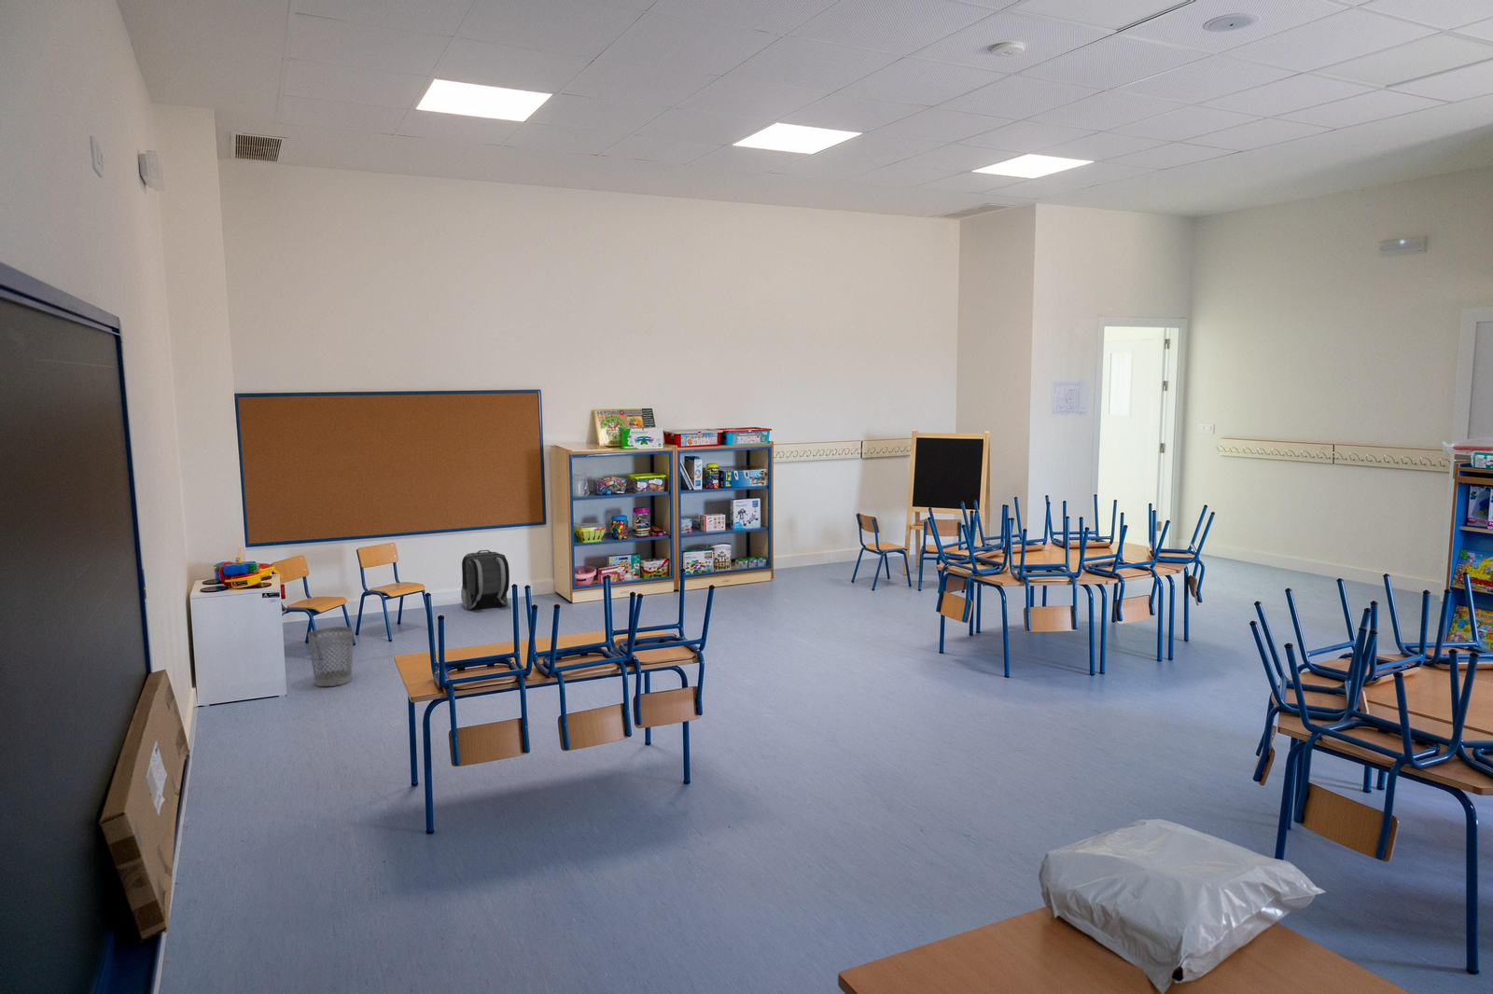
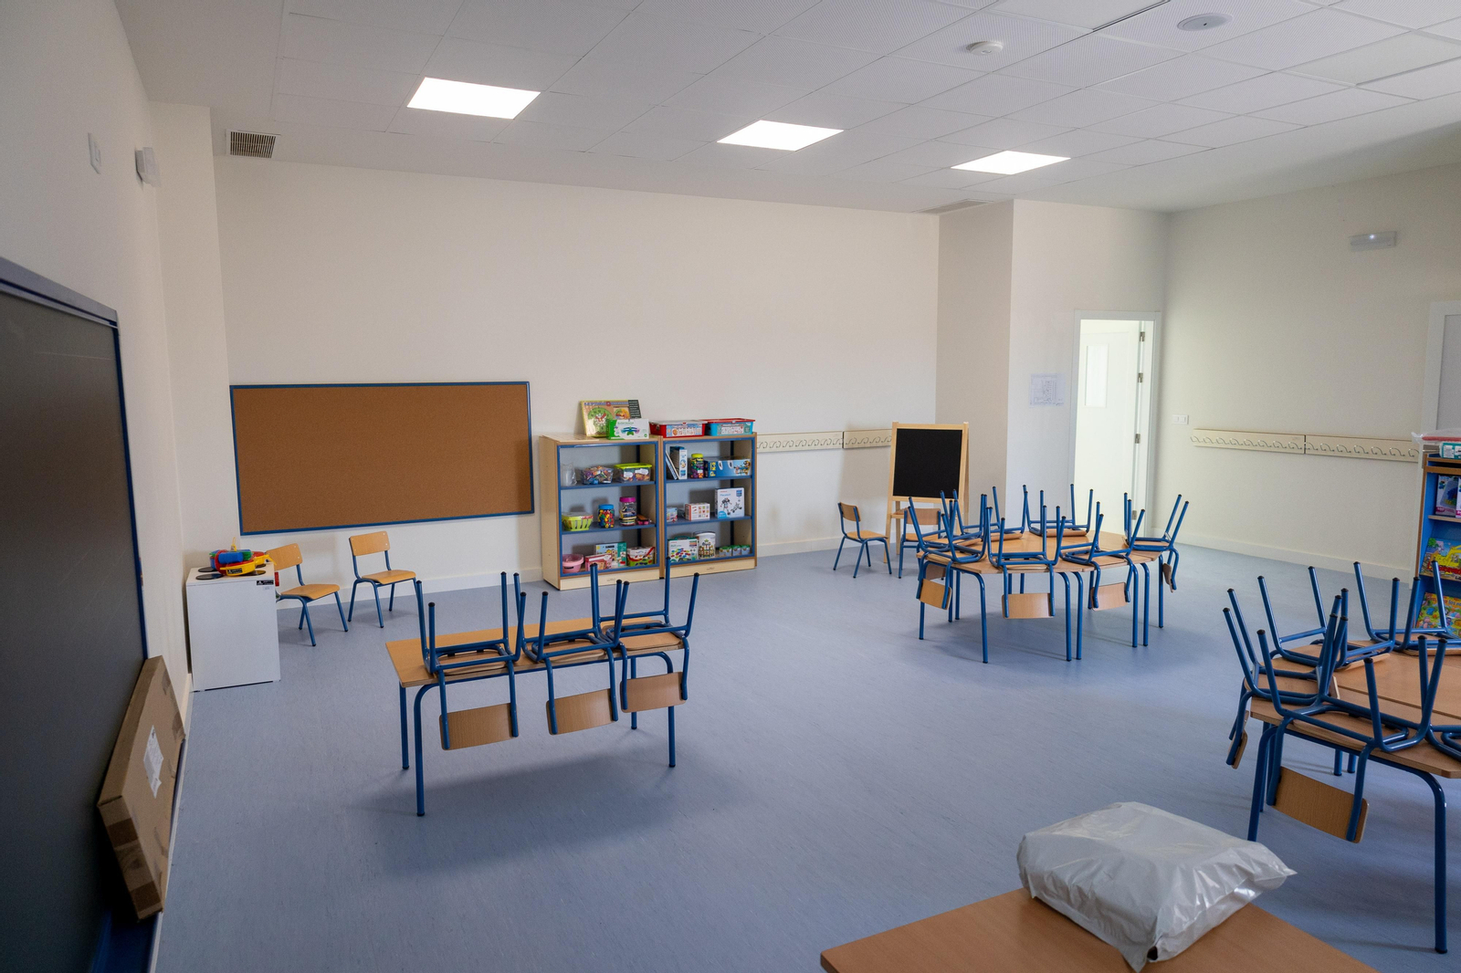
- wastebasket [307,626,354,687]
- backpack [460,549,511,611]
